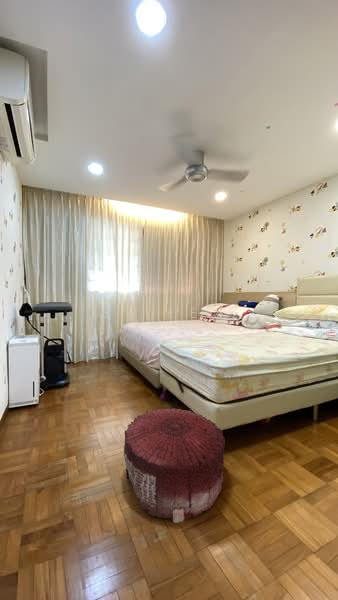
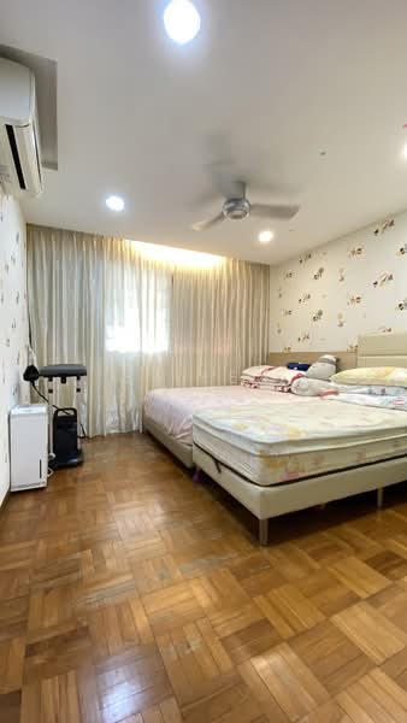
- pouf [123,407,226,524]
